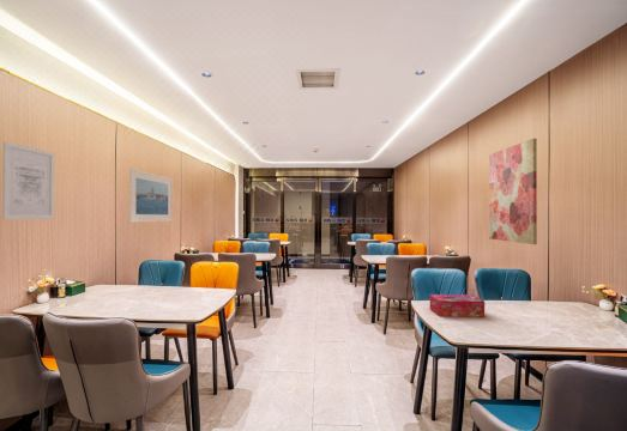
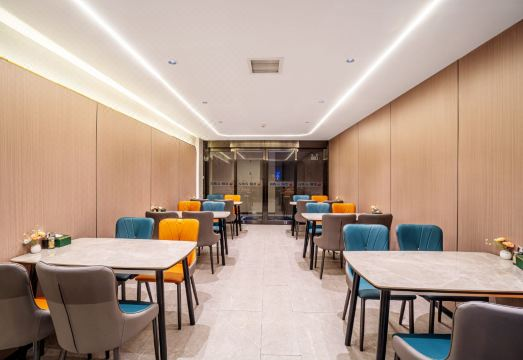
- wall art [1,140,56,220]
- tissue box [429,293,486,318]
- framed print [128,168,174,224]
- wall art [488,138,538,245]
